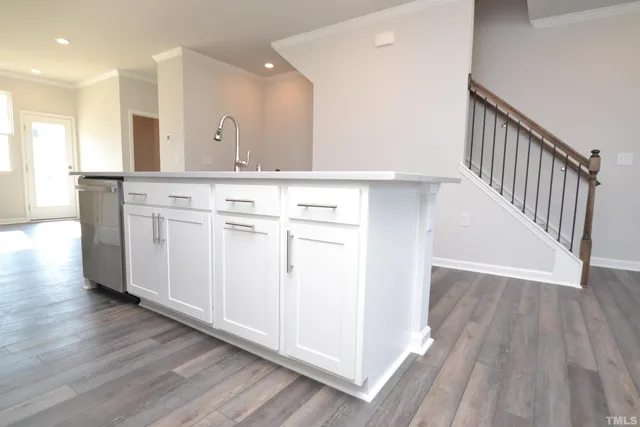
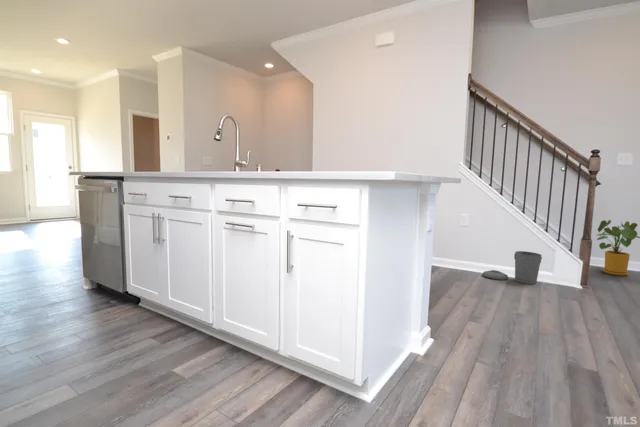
+ trash can [482,250,543,285]
+ house plant [595,219,640,277]
